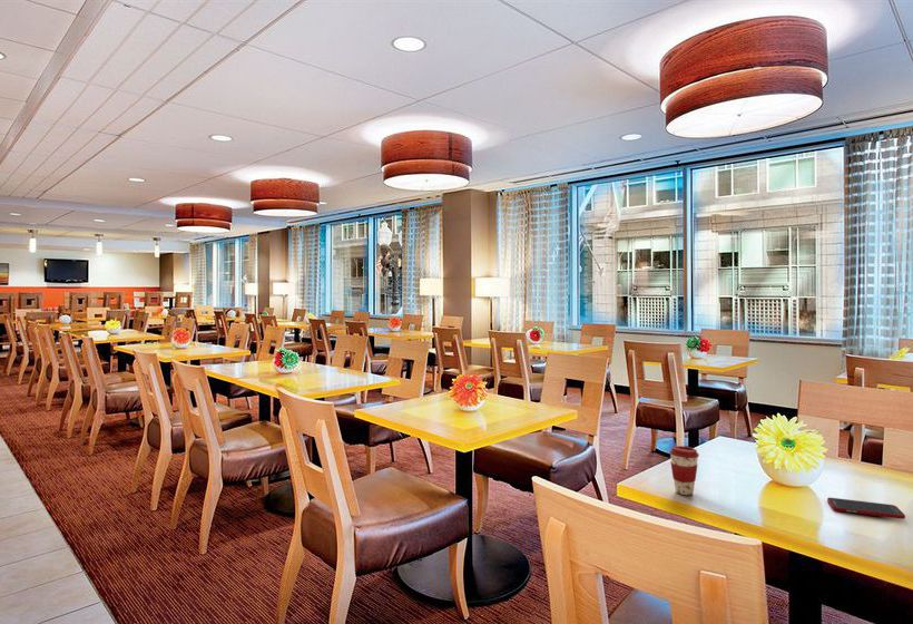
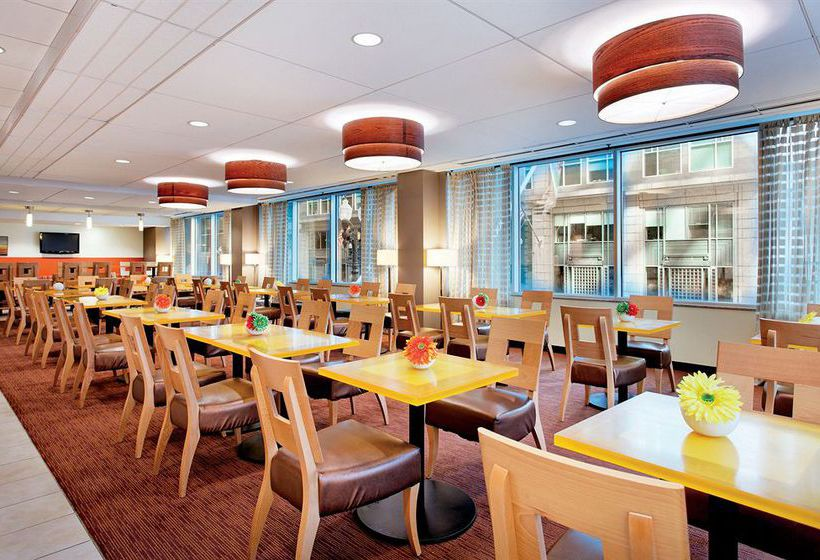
- coffee cup [668,445,700,496]
- cell phone [826,497,906,520]
